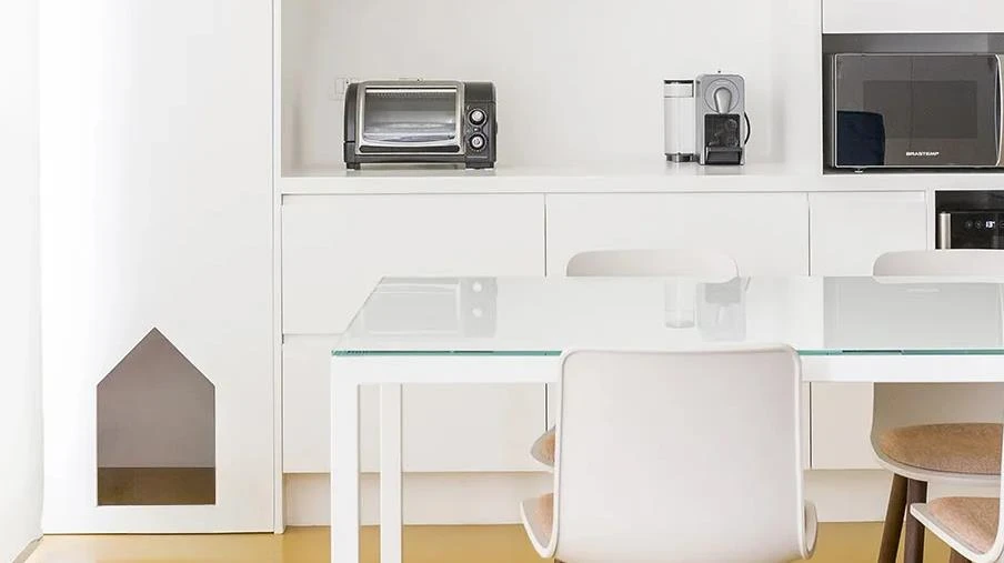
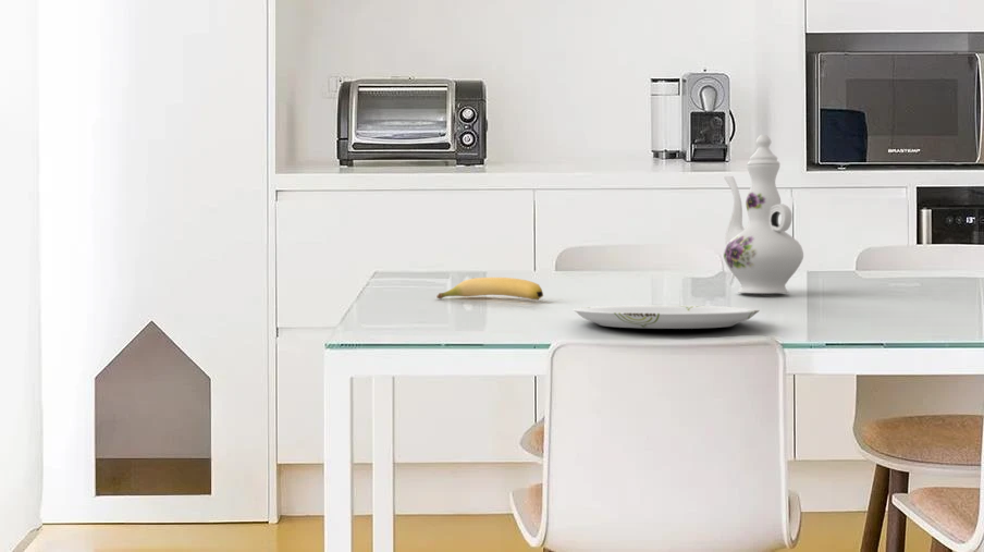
+ plate [573,305,761,330]
+ banana [435,277,544,300]
+ chinaware [722,134,804,295]
